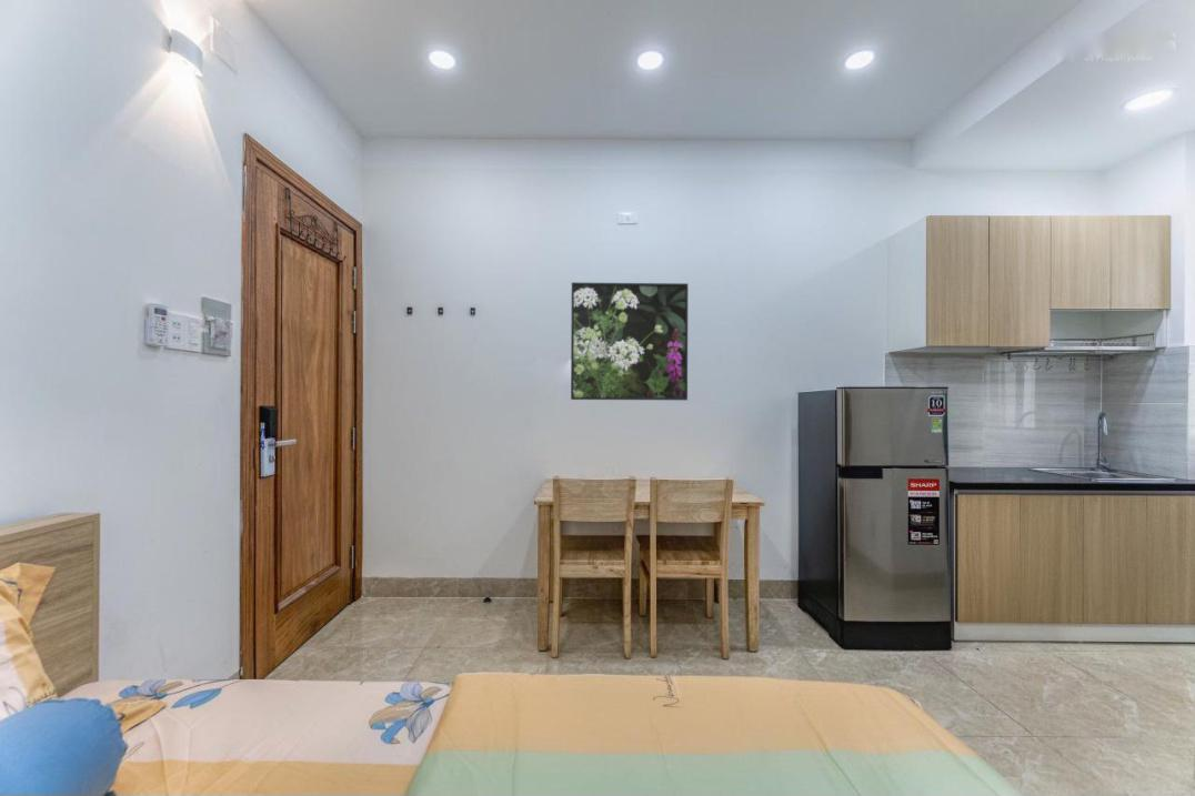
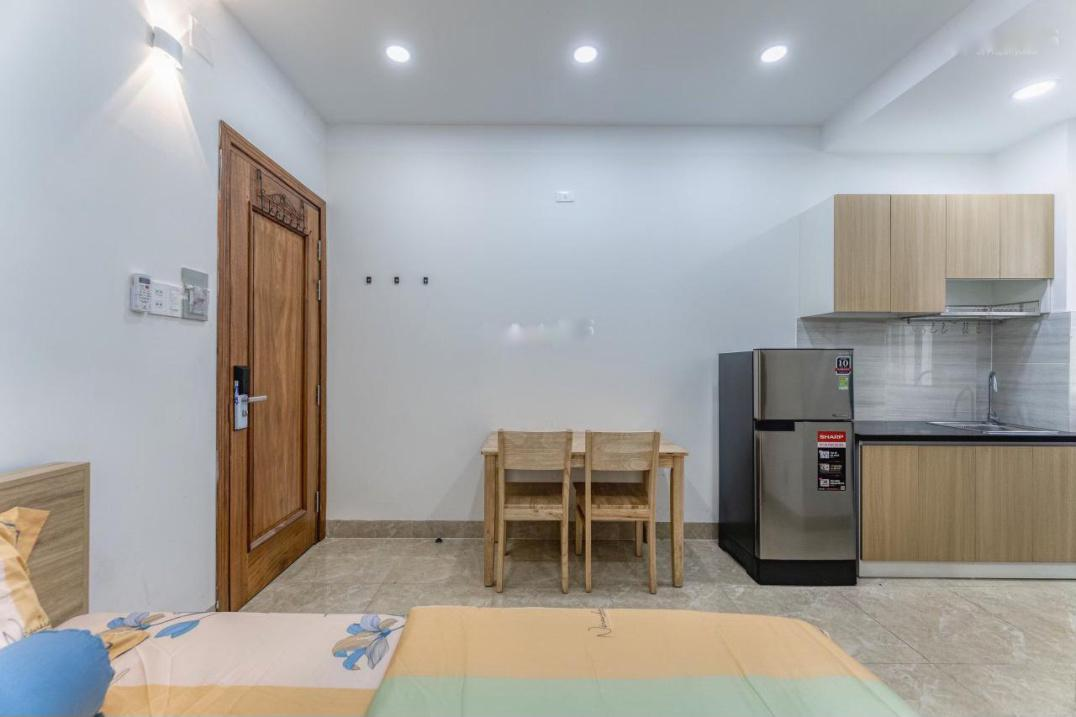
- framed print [570,281,690,401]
